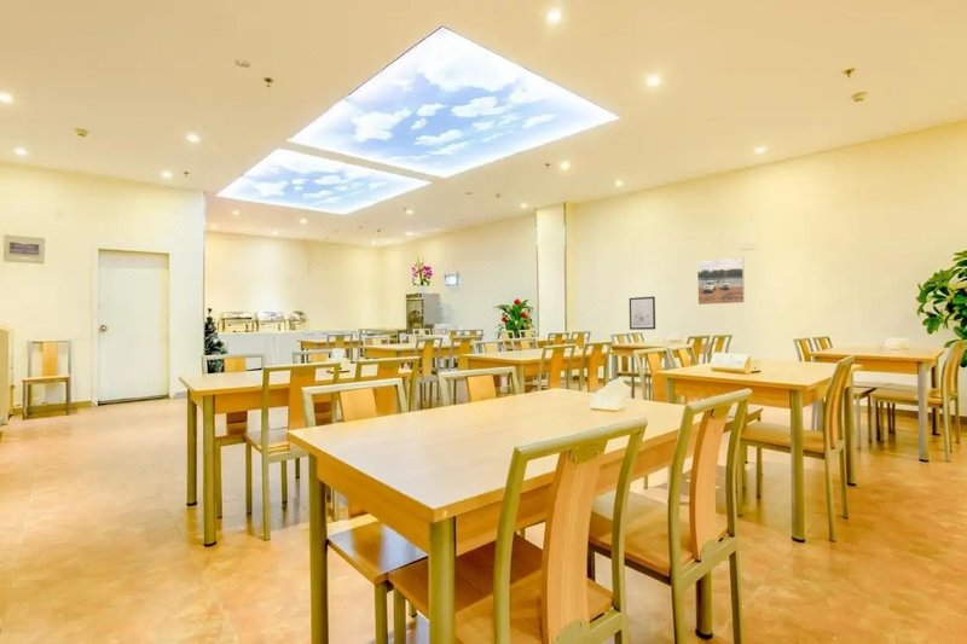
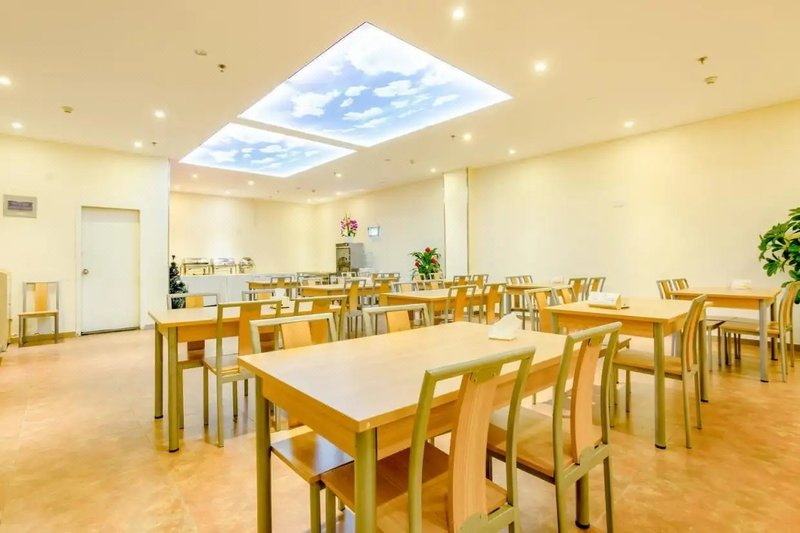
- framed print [696,256,746,306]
- wall art [629,296,656,331]
